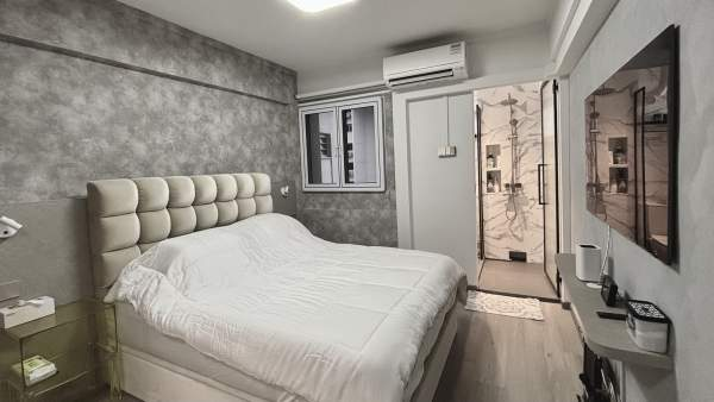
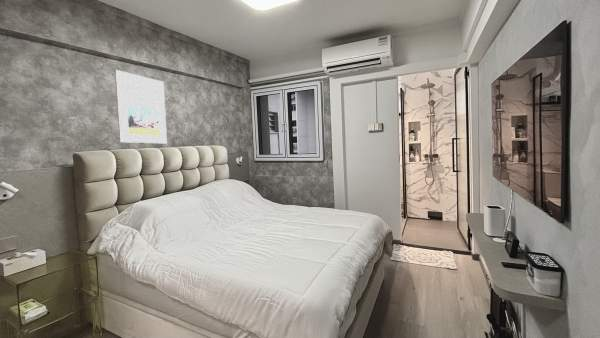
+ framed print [114,69,168,144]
